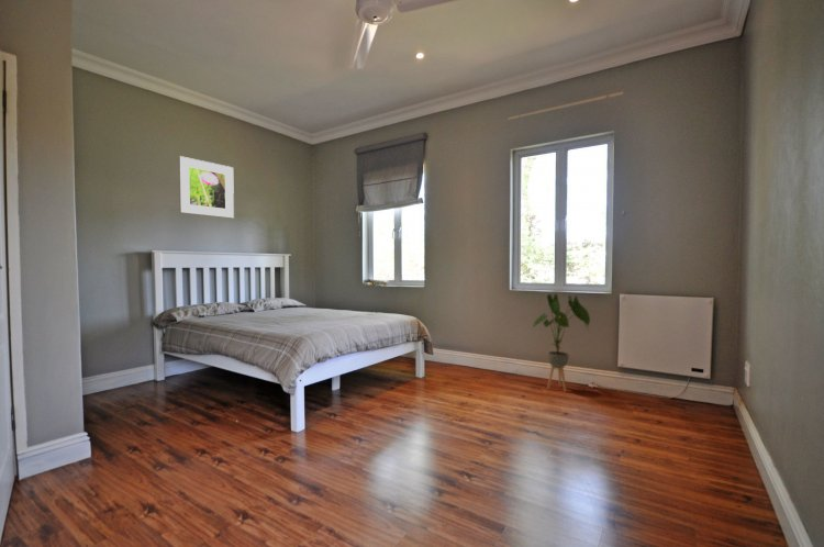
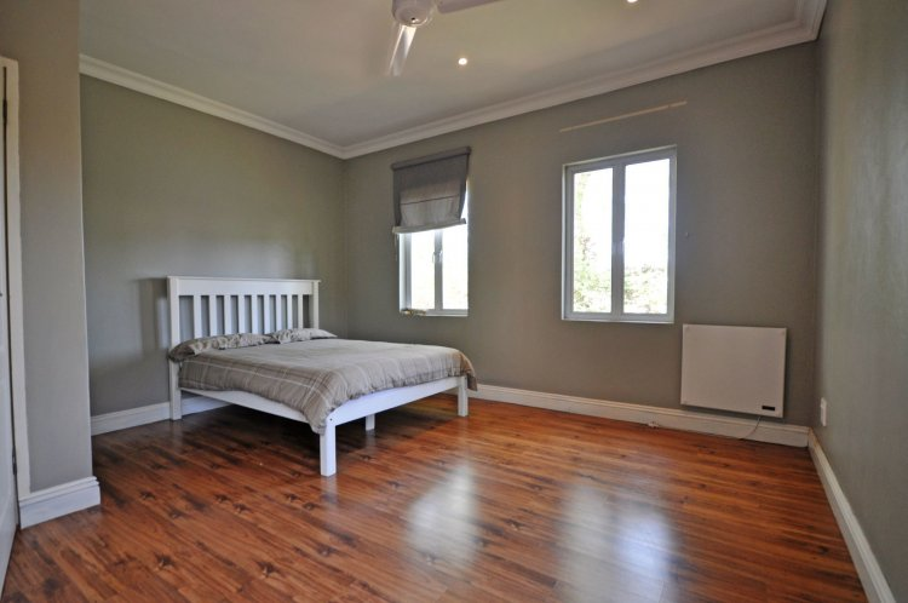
- house plant [531,293,591,393]
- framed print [178,155,235,219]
